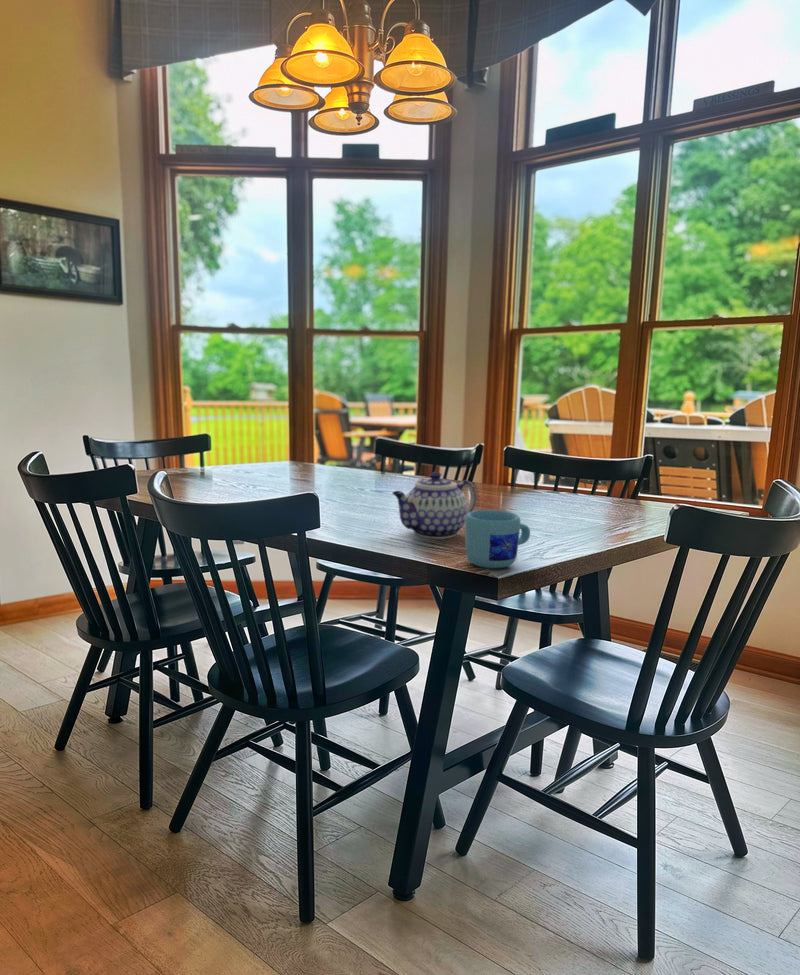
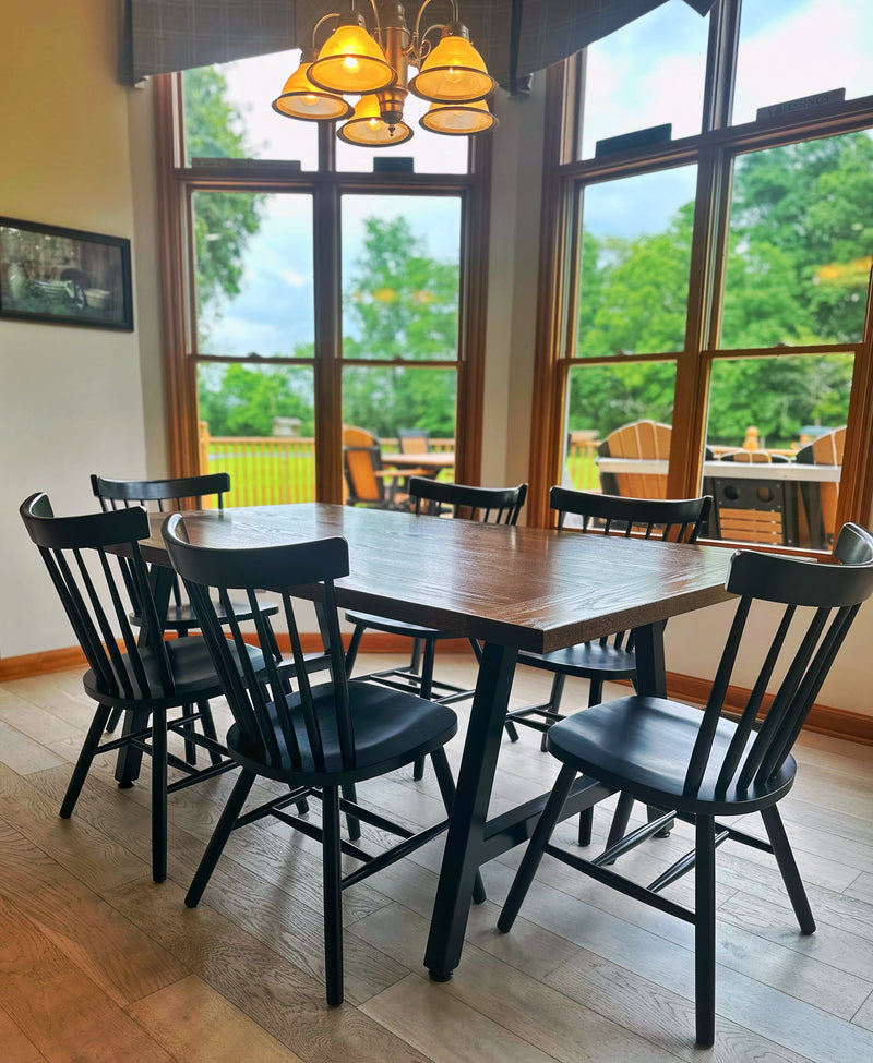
- mug [464,509,531,569]
- teapot [391,471,477,540]
